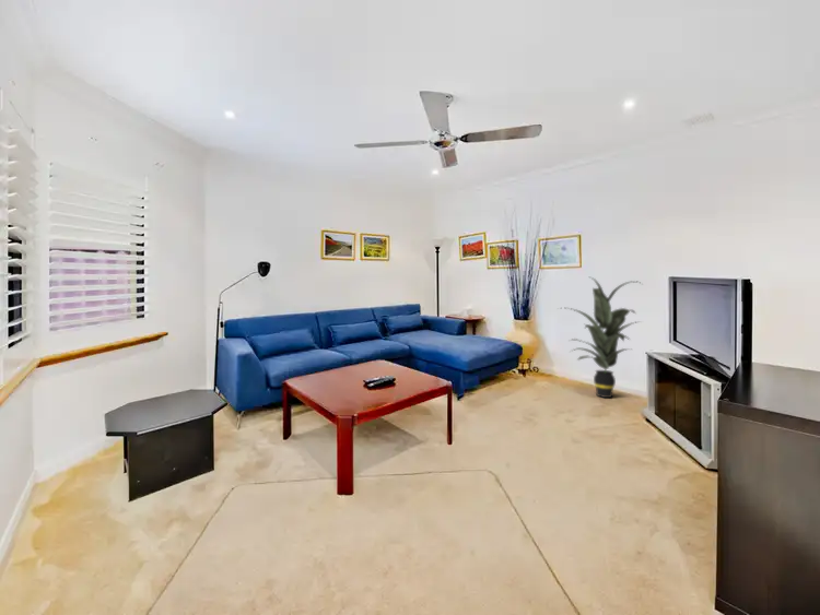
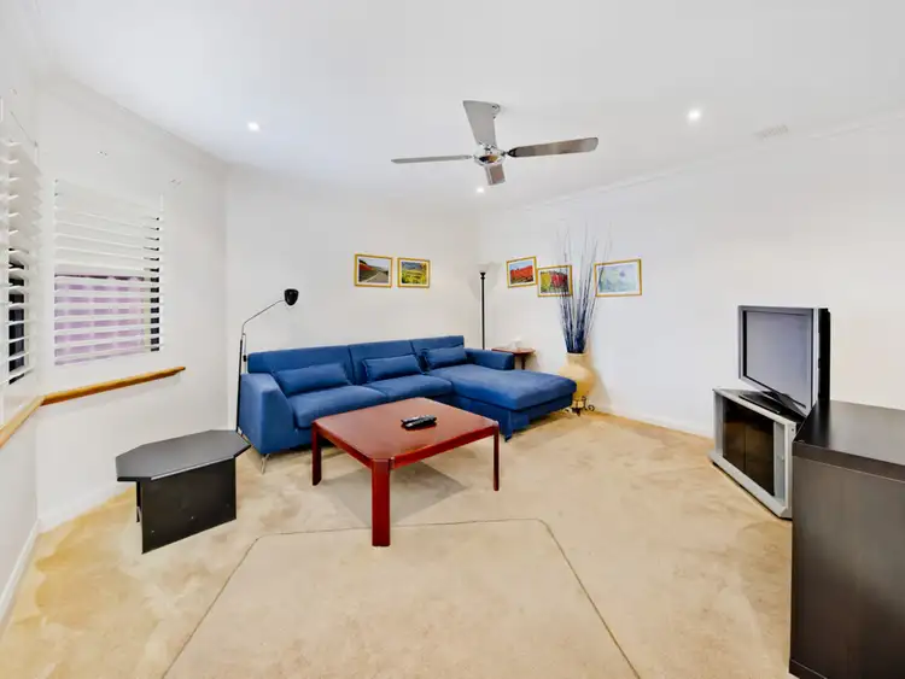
- indoor plant [558,276,644,399]
